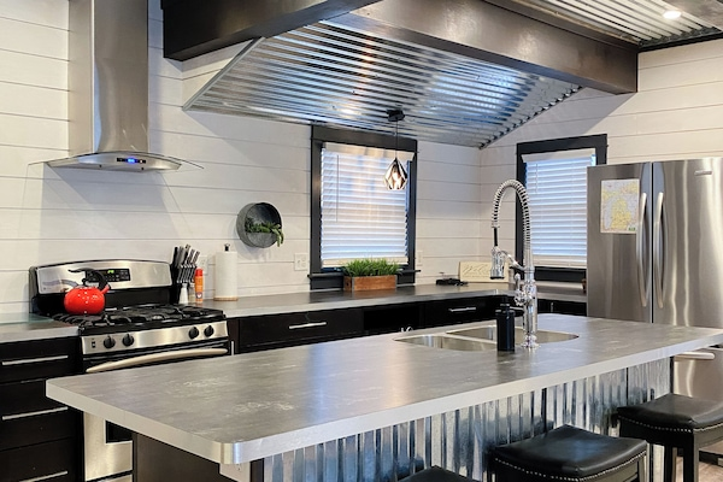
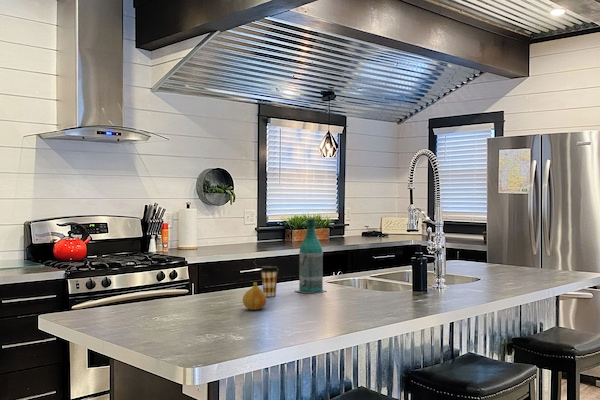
+ bottle [295,218,326,294]
+ coffee cup [259,265,280,297]
+ fruit [242,281,267,311]
